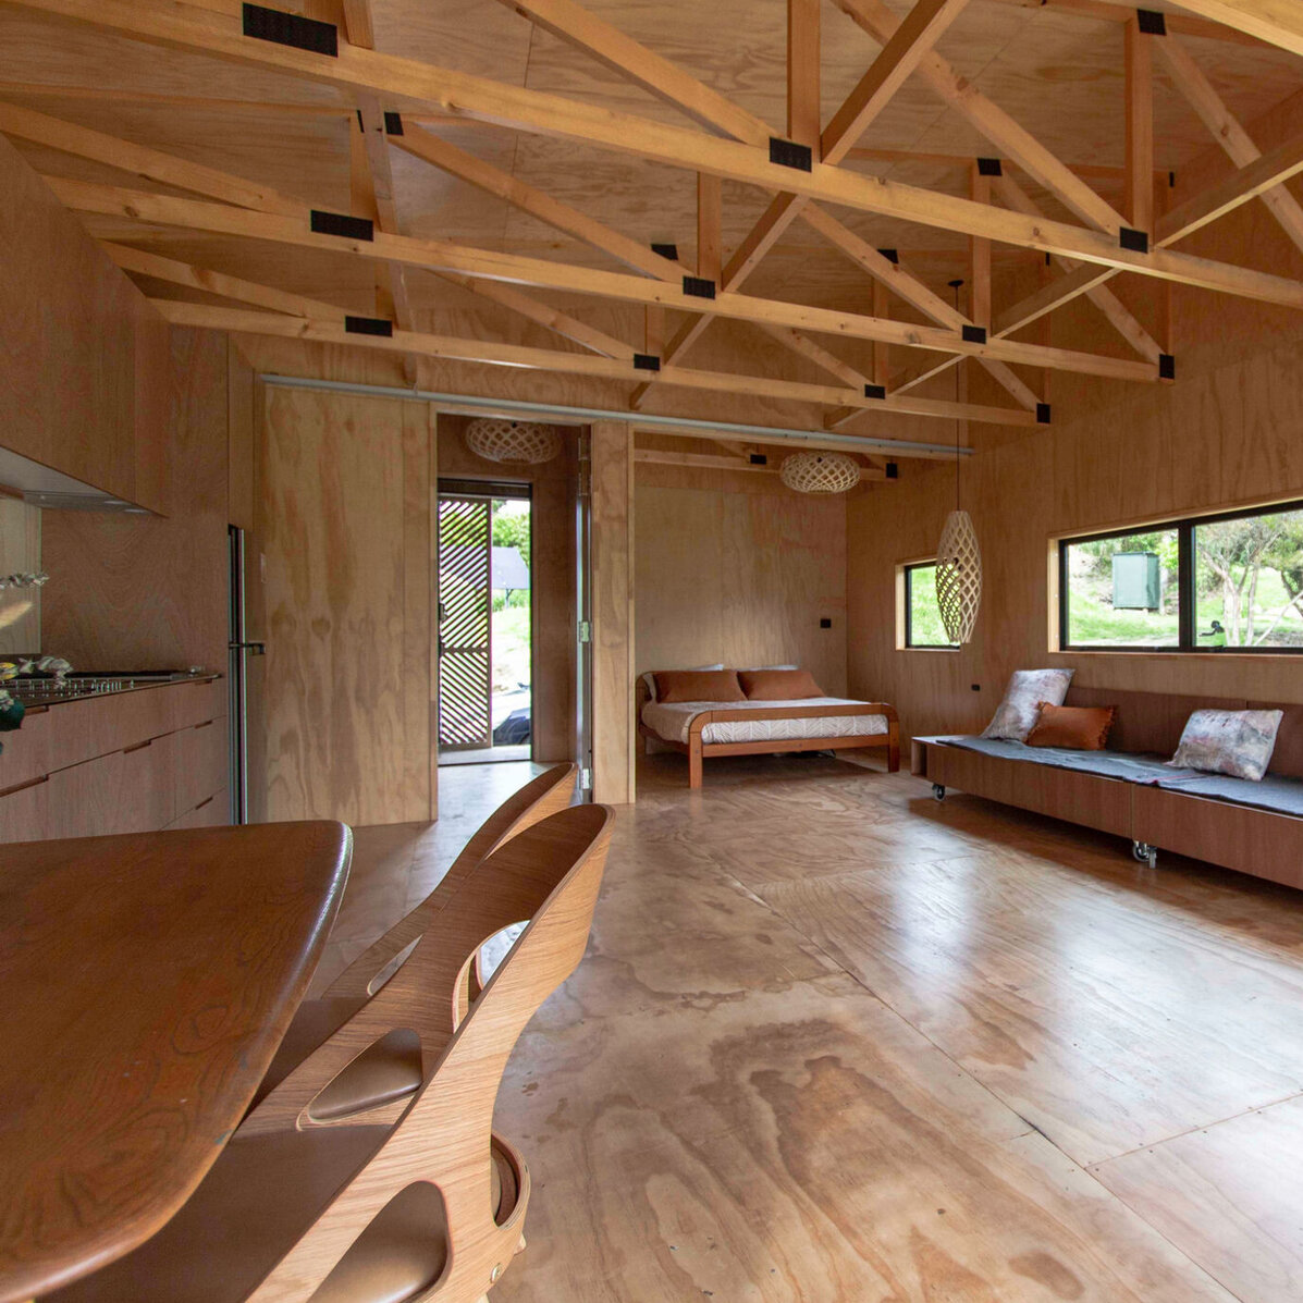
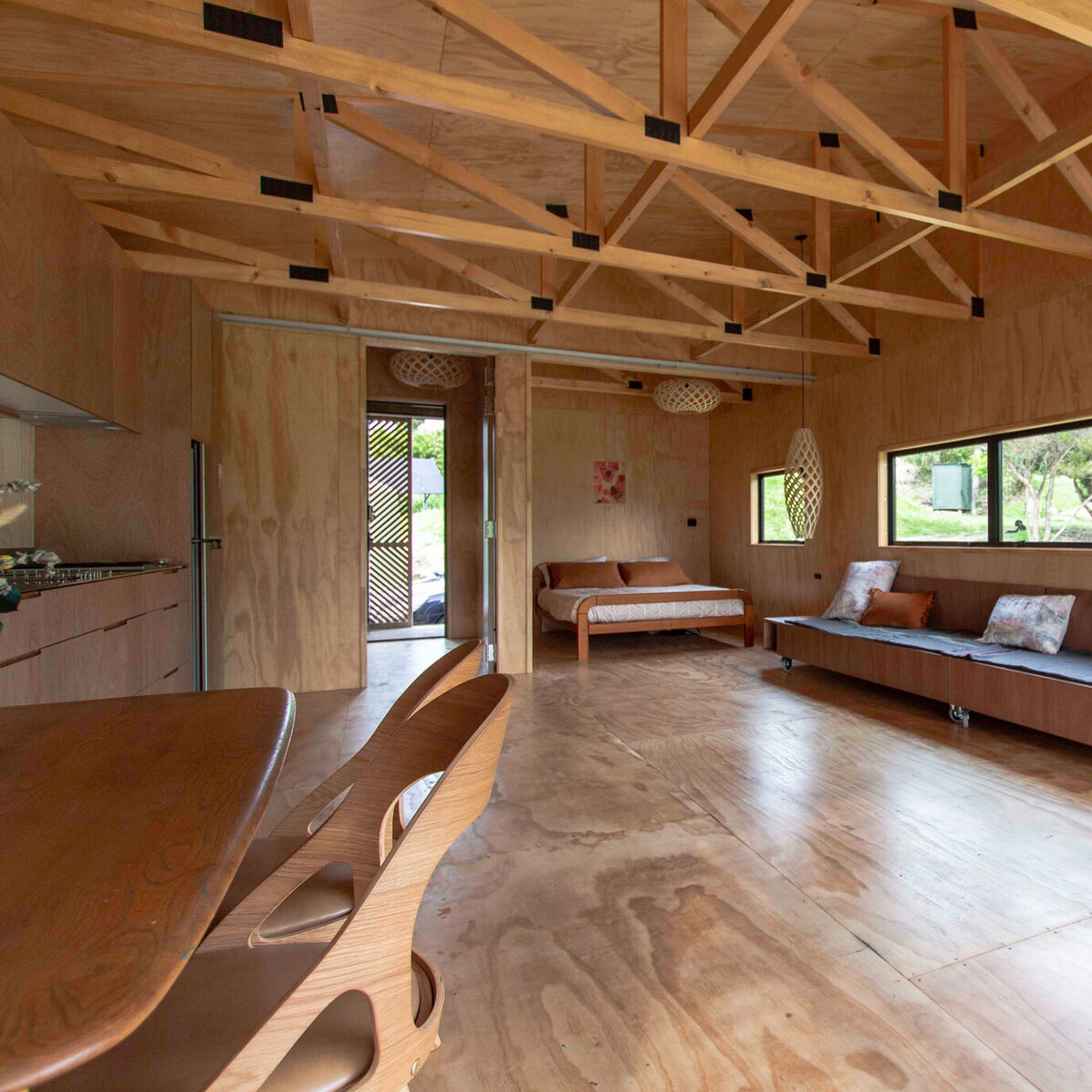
+ wall art [593,460,626,504]
